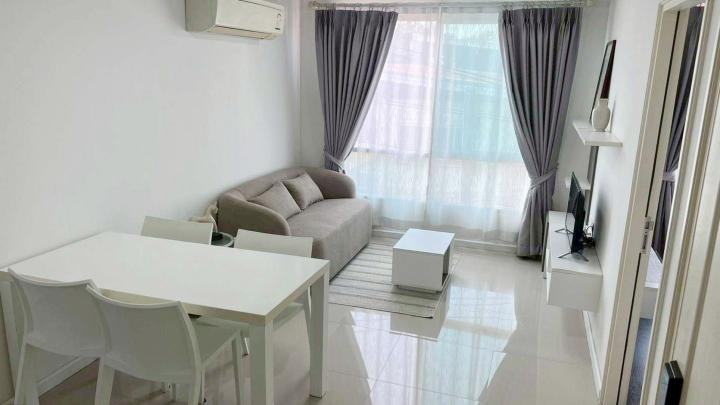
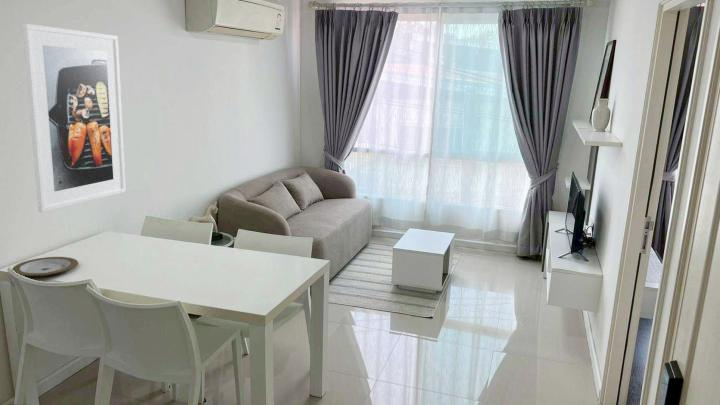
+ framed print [21,23,127,214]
+ plate [11,256,79,277]
